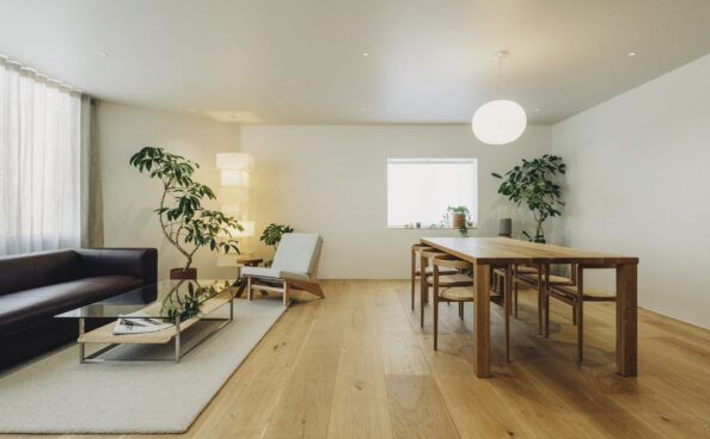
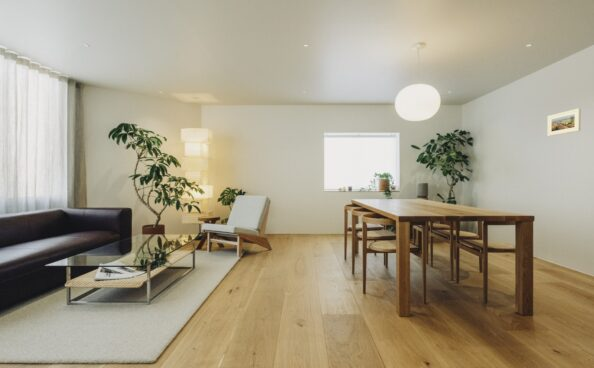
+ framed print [546,107,582,137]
